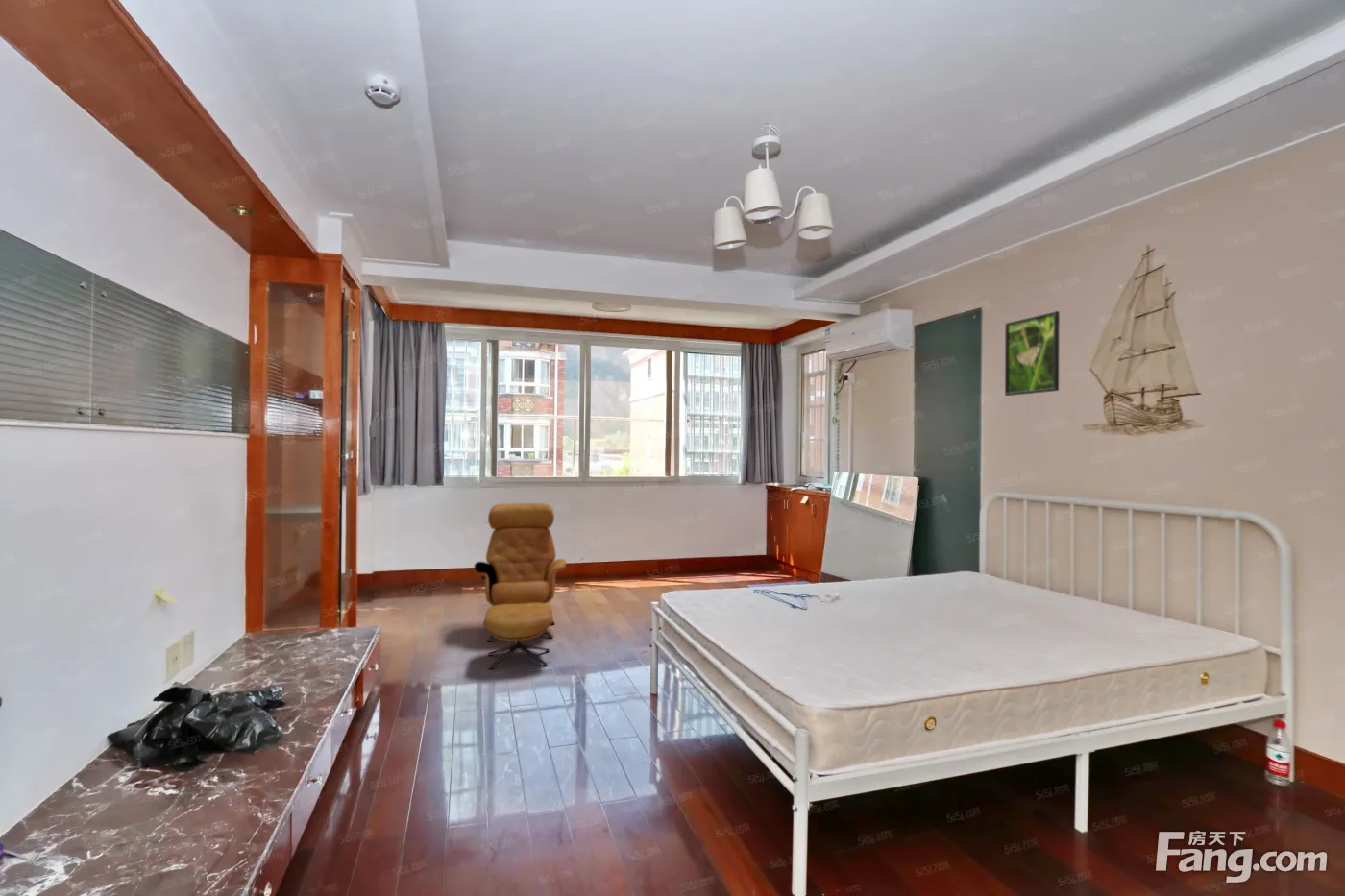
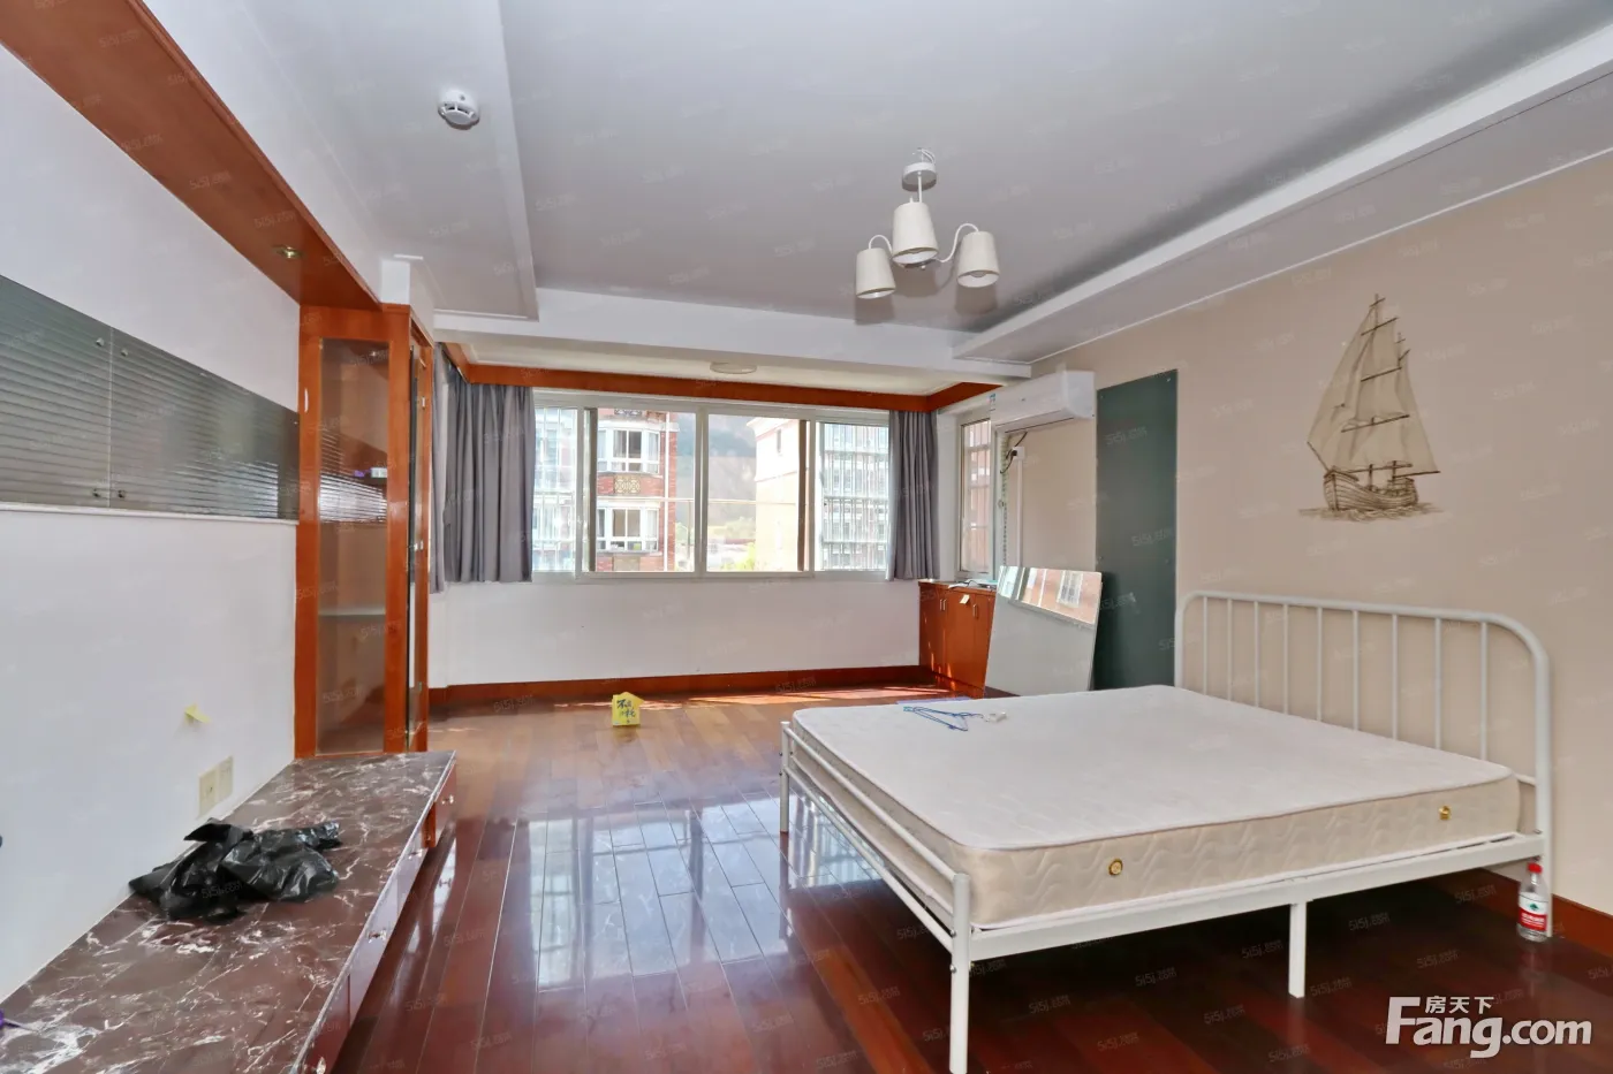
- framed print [1004,310,1061,397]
- armchair [474,502,567,670]
